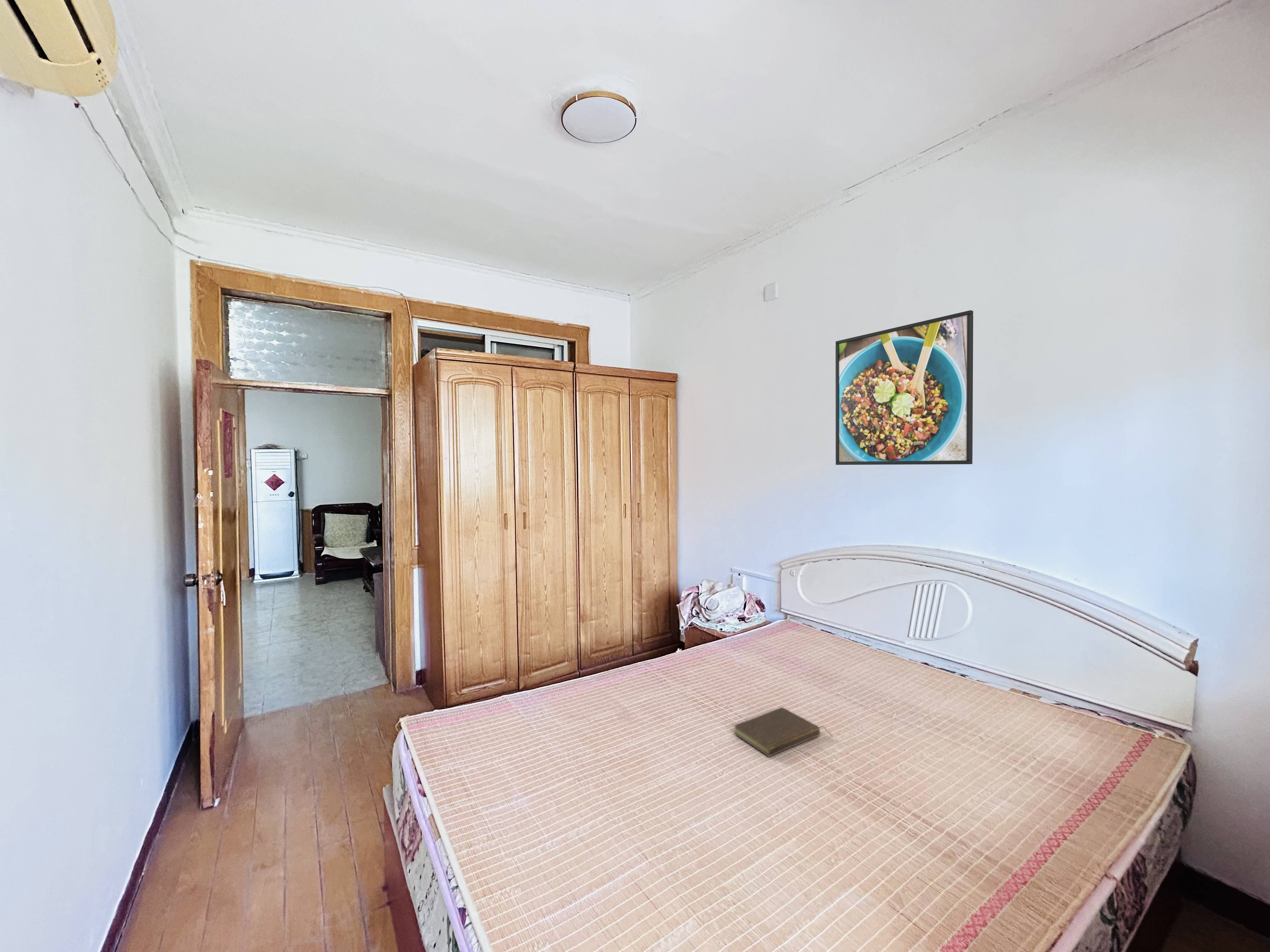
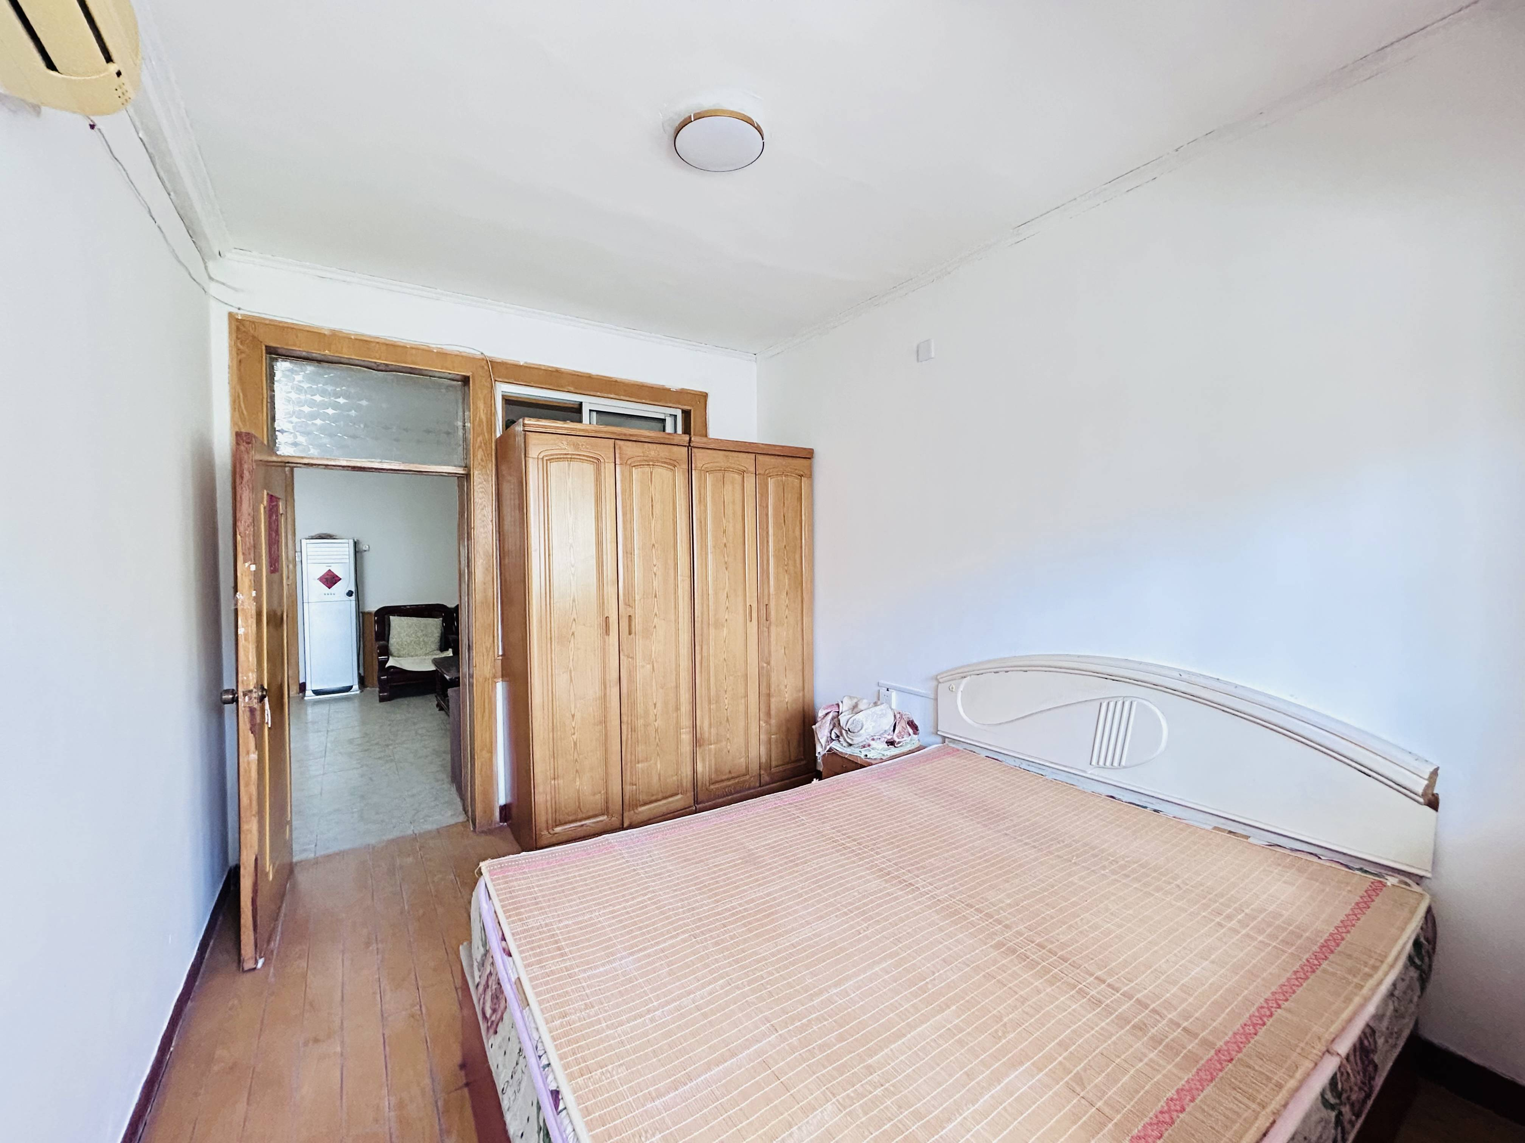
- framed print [835,310,974,465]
- book [734,707,833,757]
